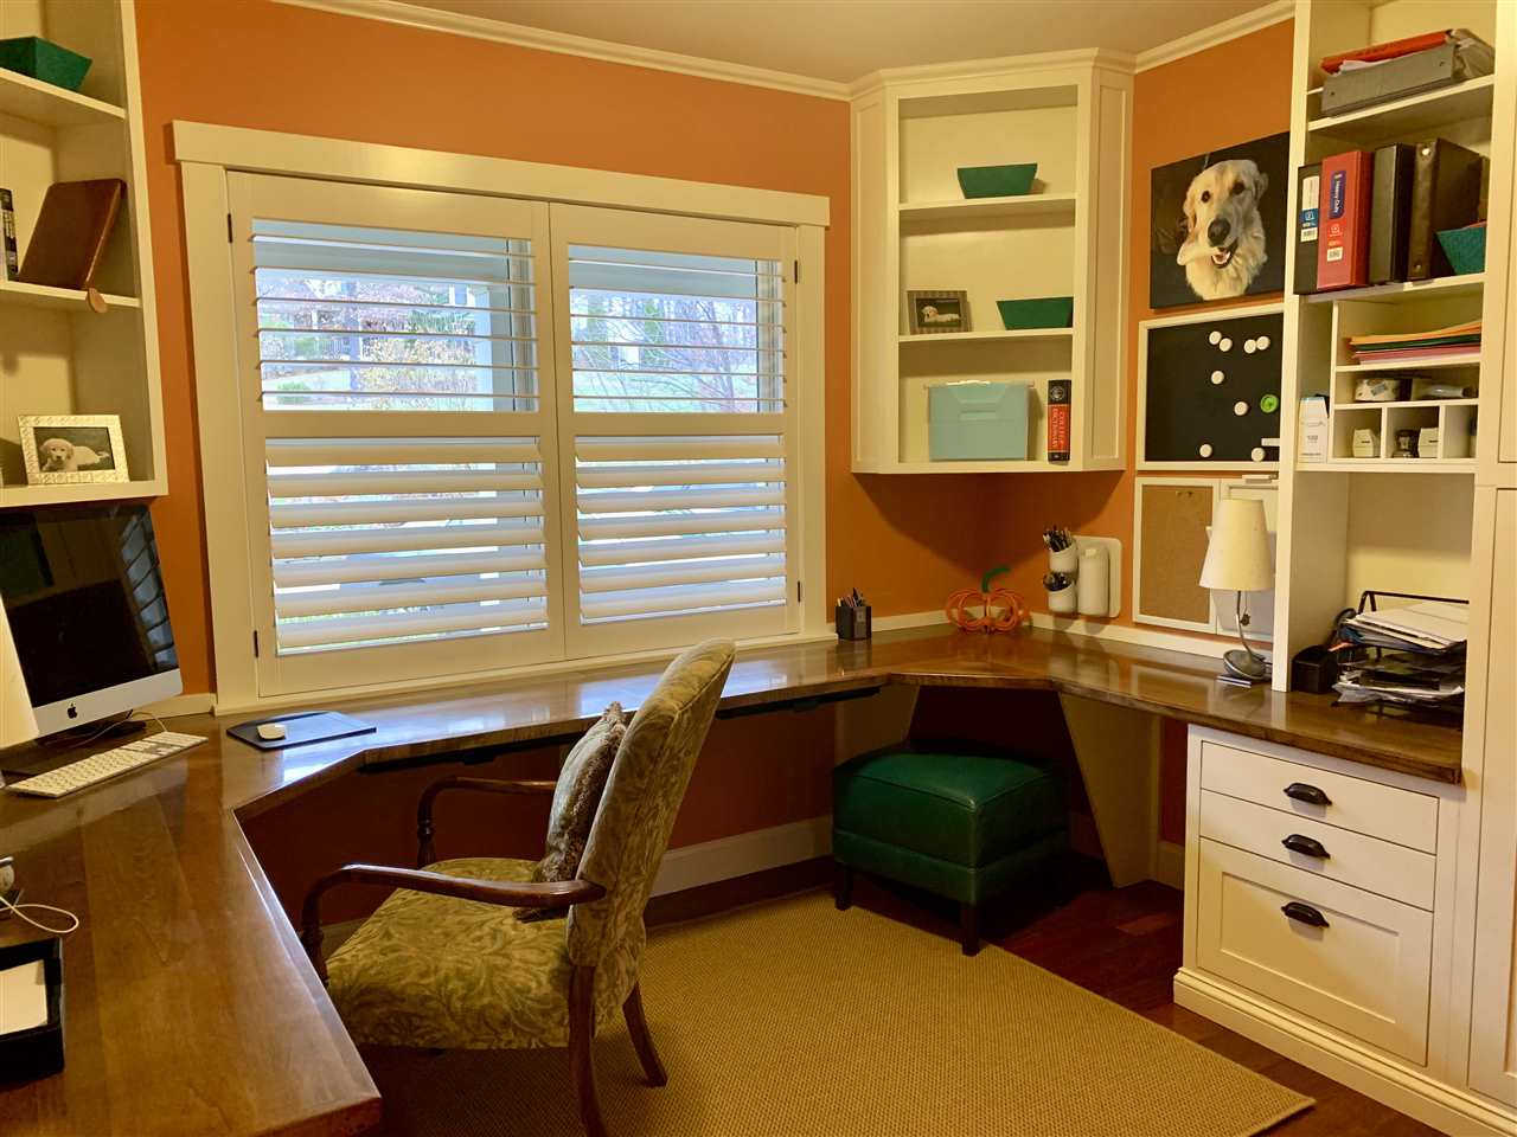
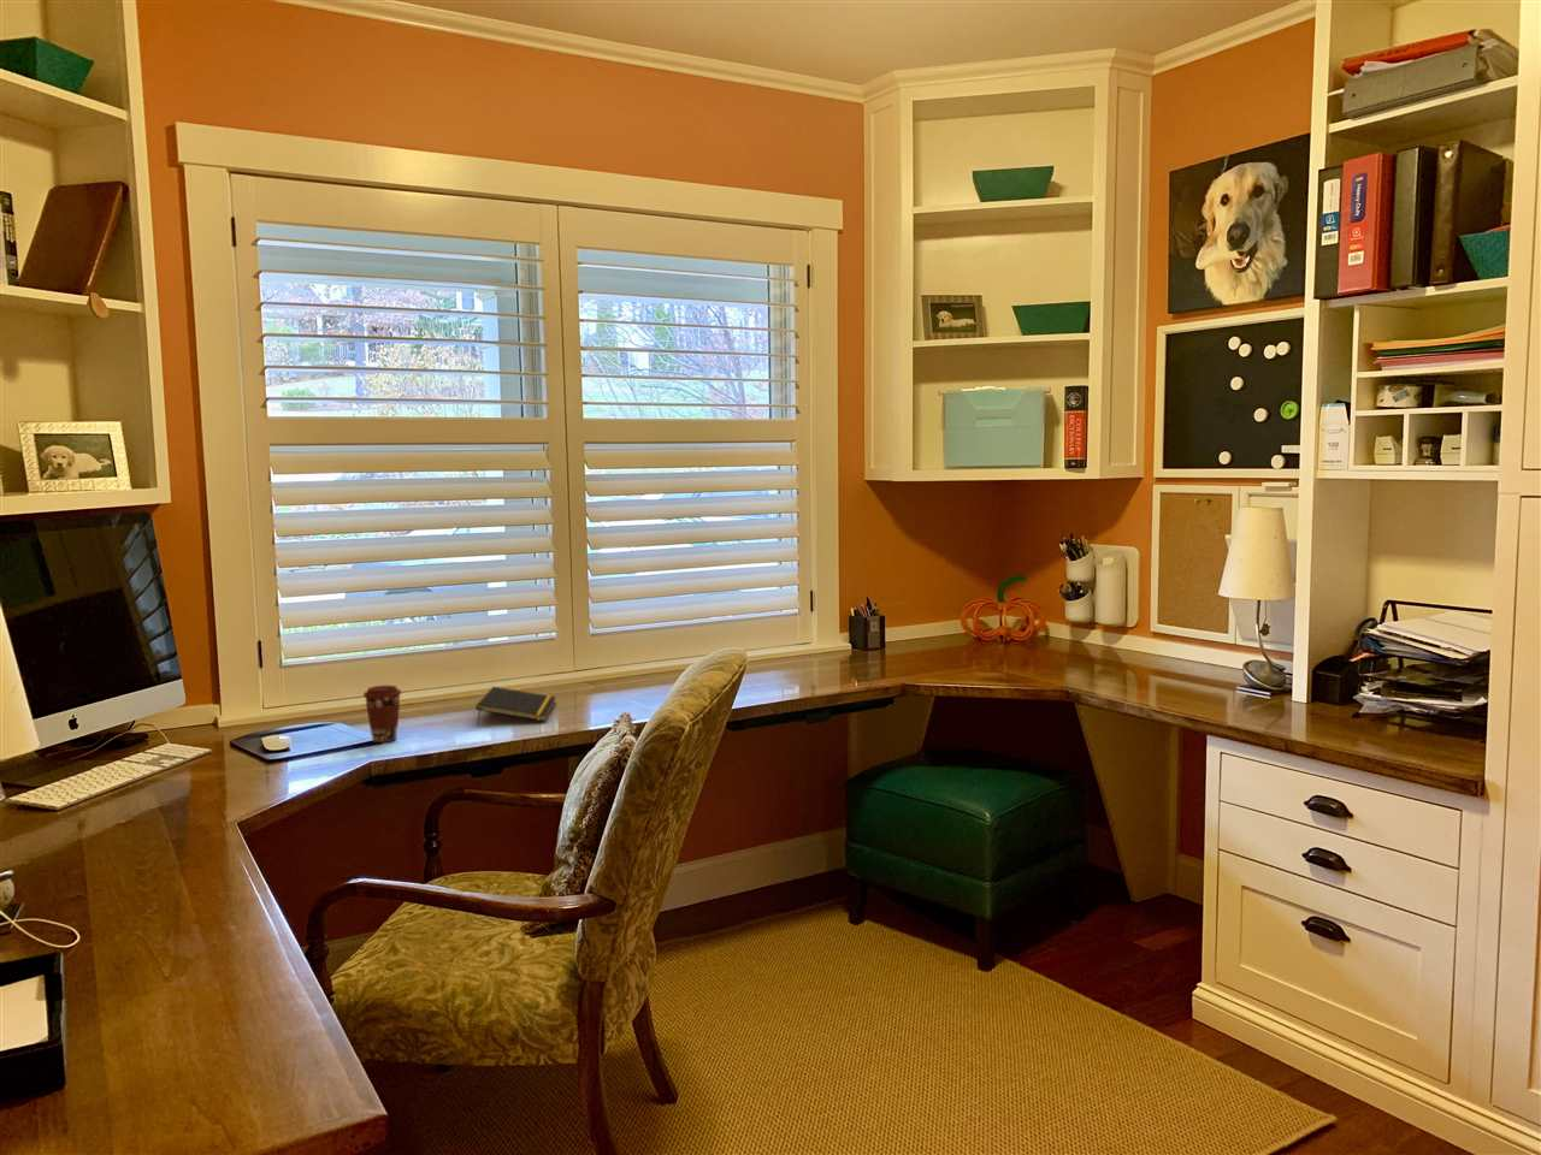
+ notepad [476,685,557,724]
+ coffee cup [363,684,403,744]
